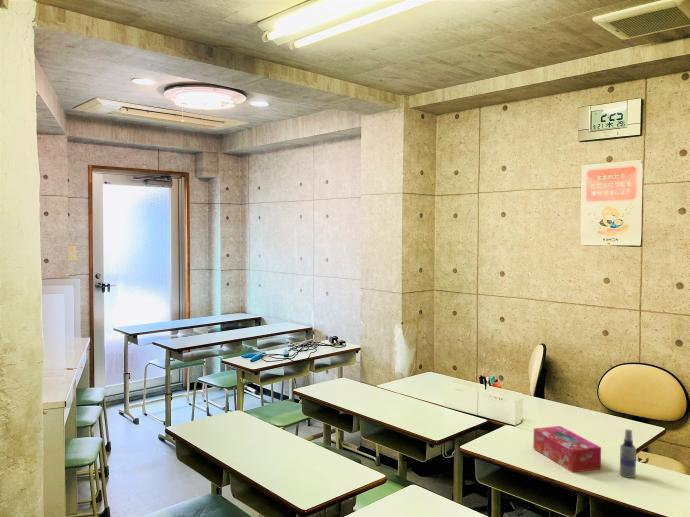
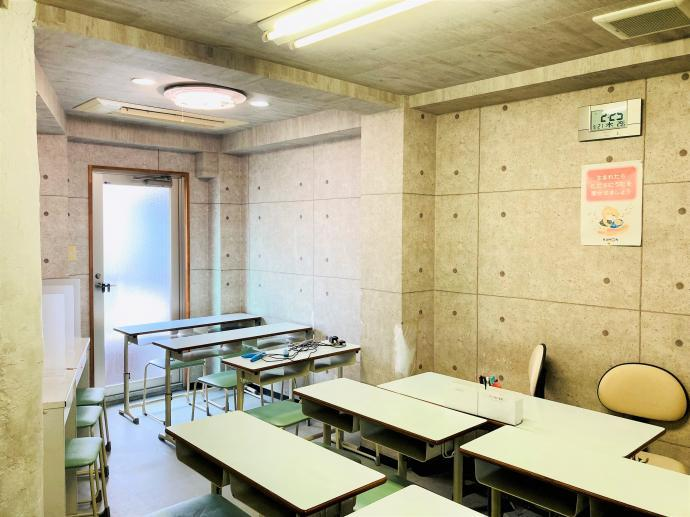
- spray bottle [619,428,637,479]
- tissue box [532,425,602,473]
